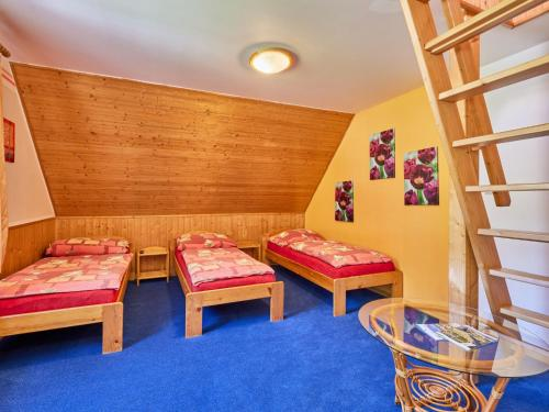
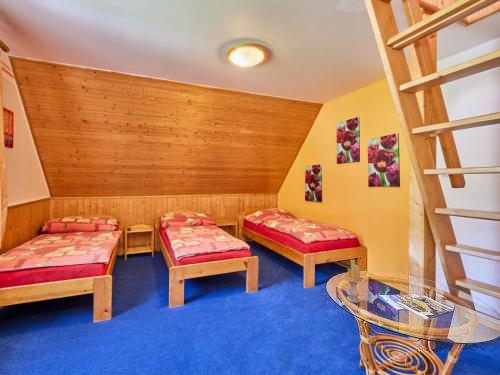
+ candle [341,259,366,304]
